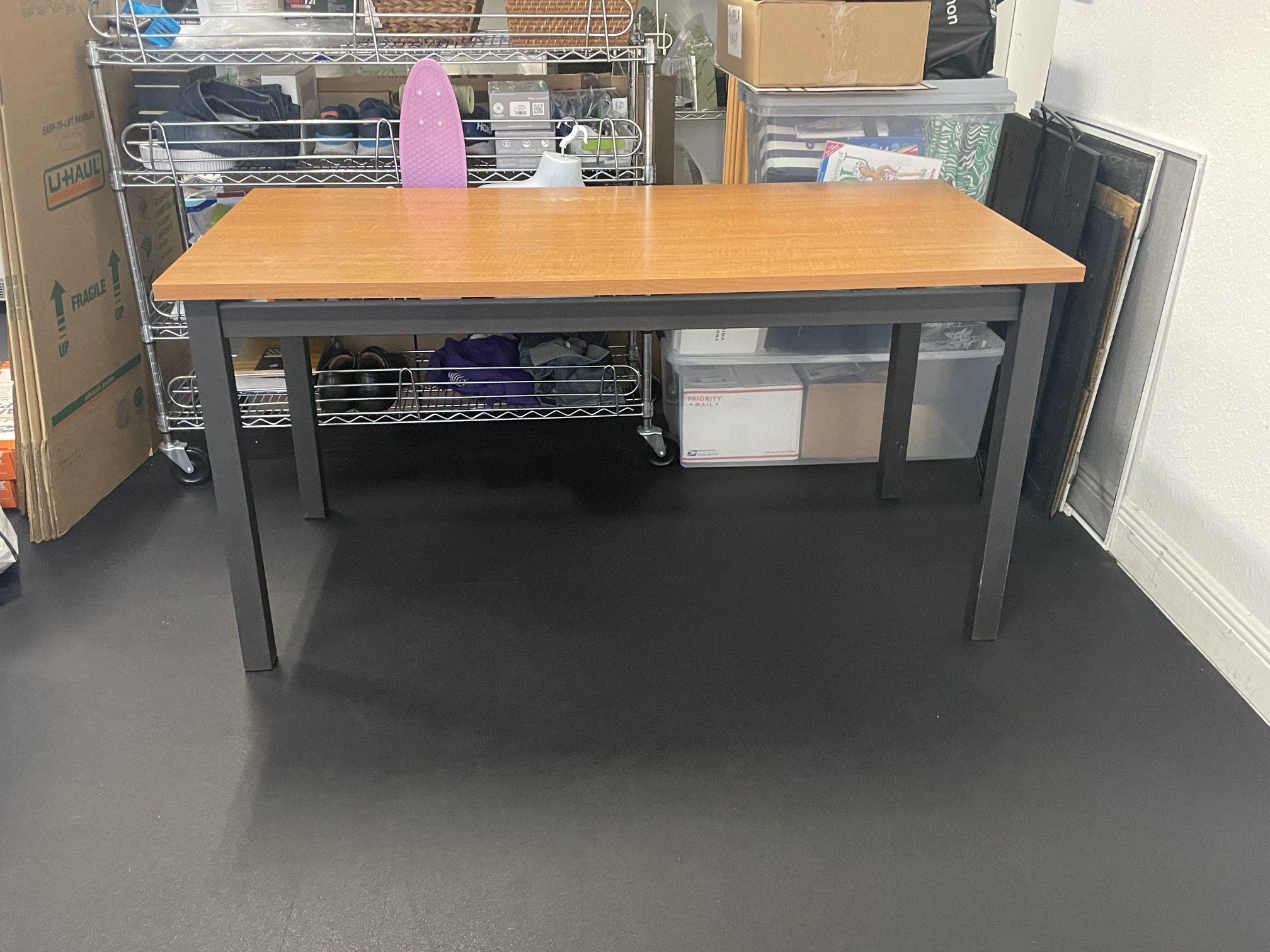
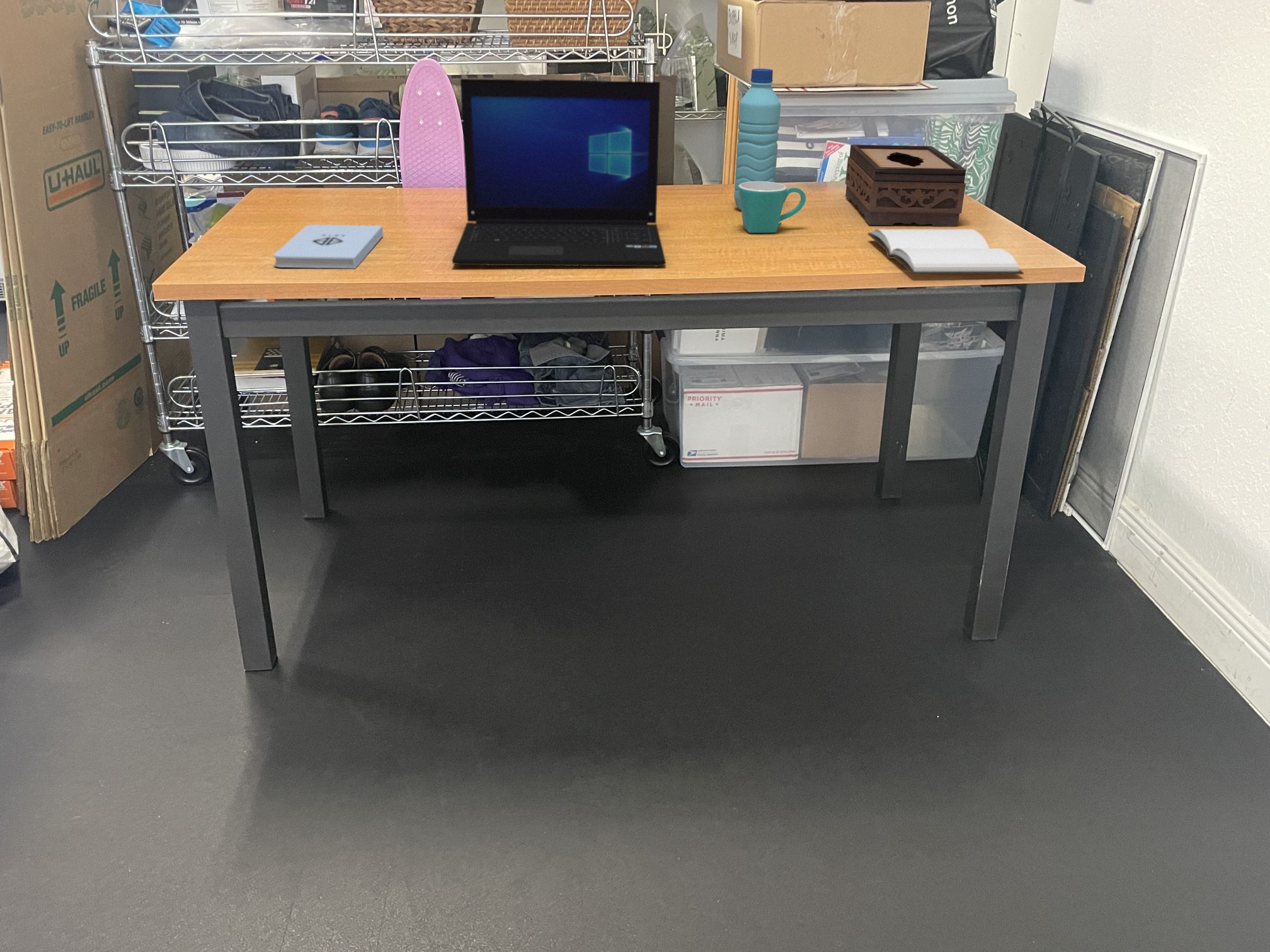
+ tissue box [845,144,966,227]
+ notepad [273,224,384,269]
+ laptop [452,78,666,267]
+ mug [738,181,806,234]
+ book [867,229,1024,275]
+ water bottle [734,68,781,210]
